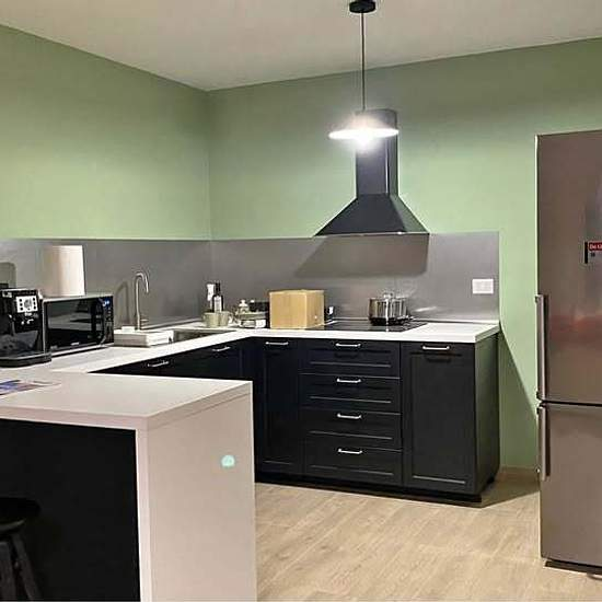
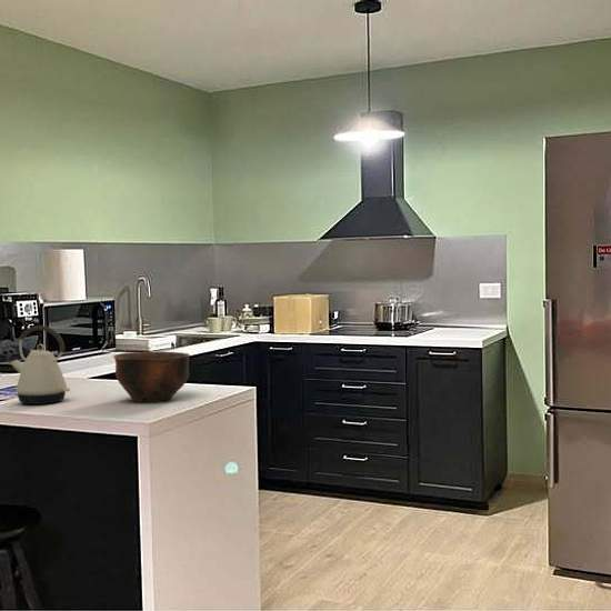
+ bowl [112,351,191,403]
+ kettle [10,324,71,405]
